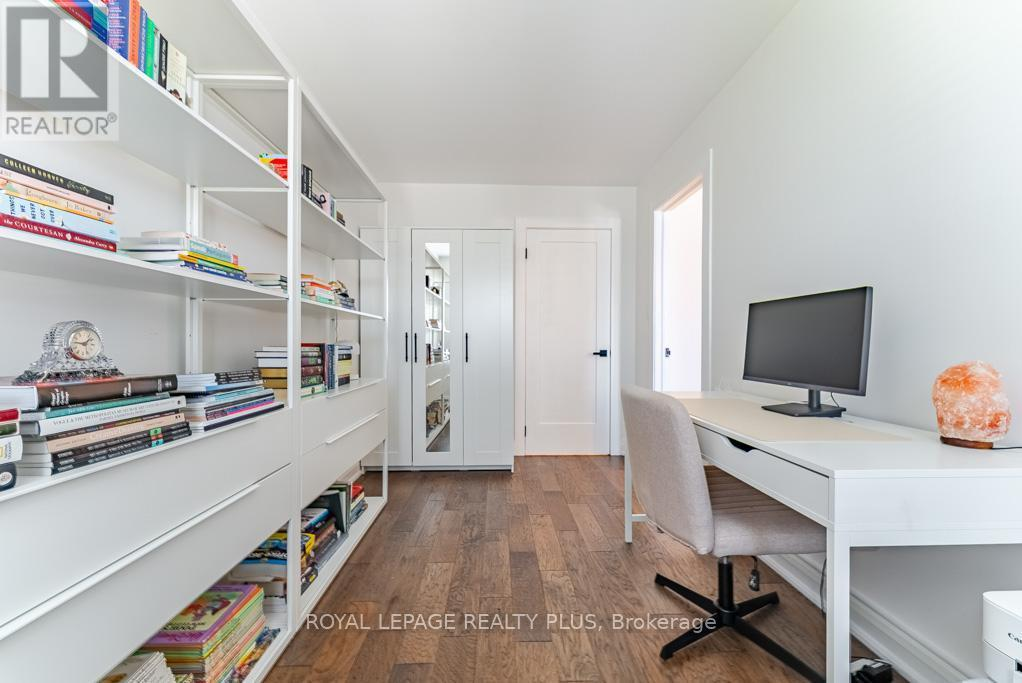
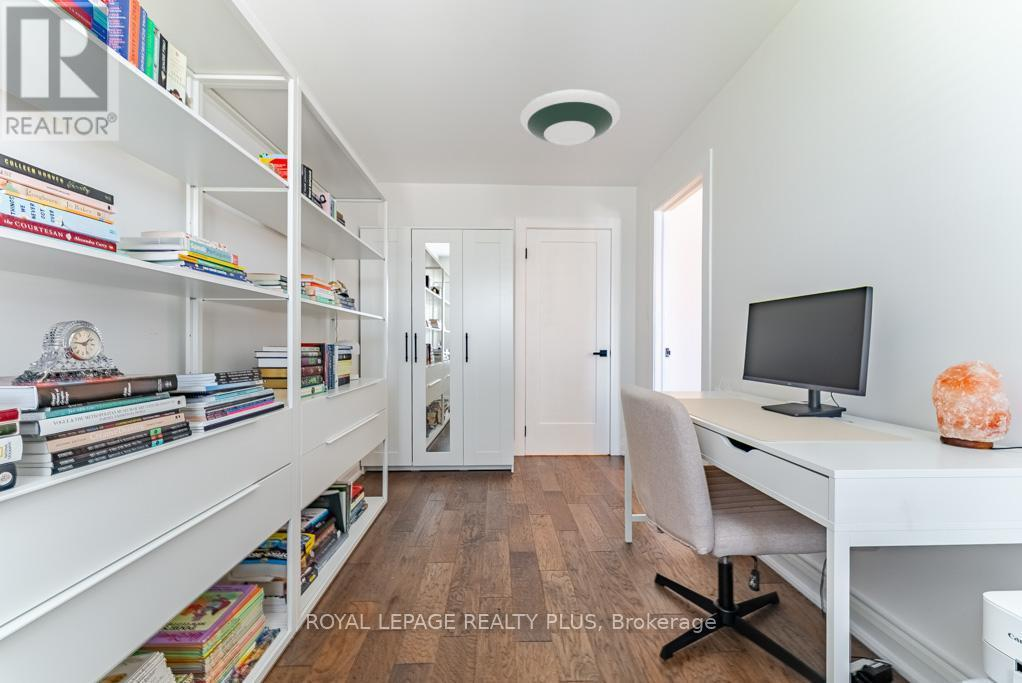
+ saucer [519,88,621,146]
